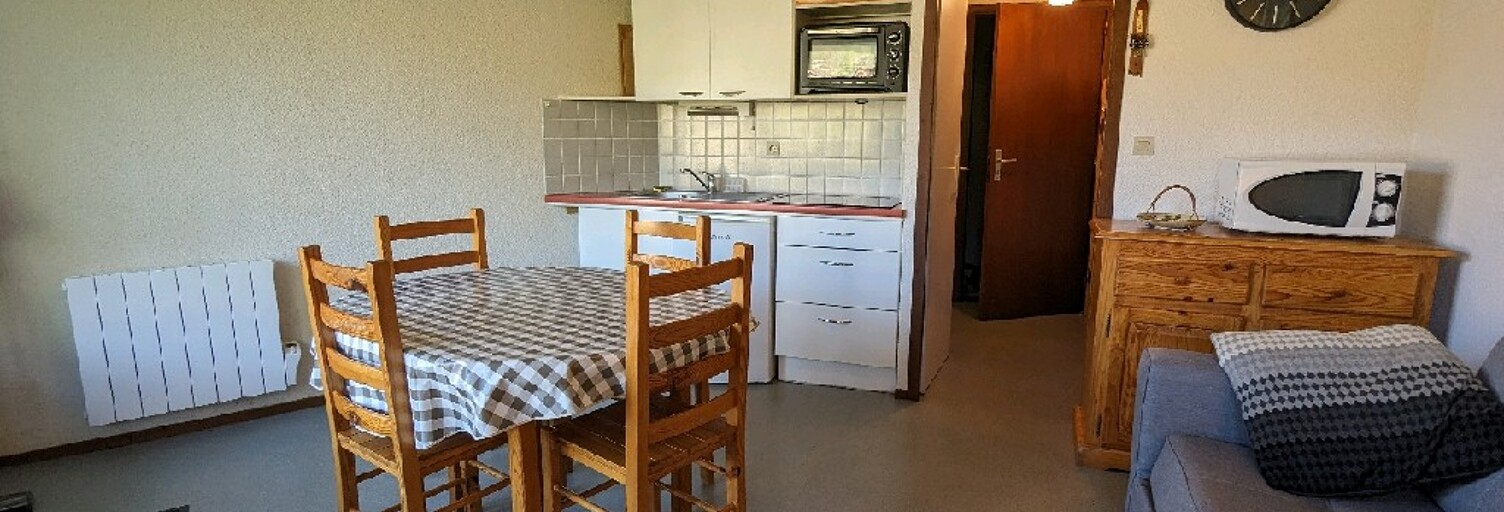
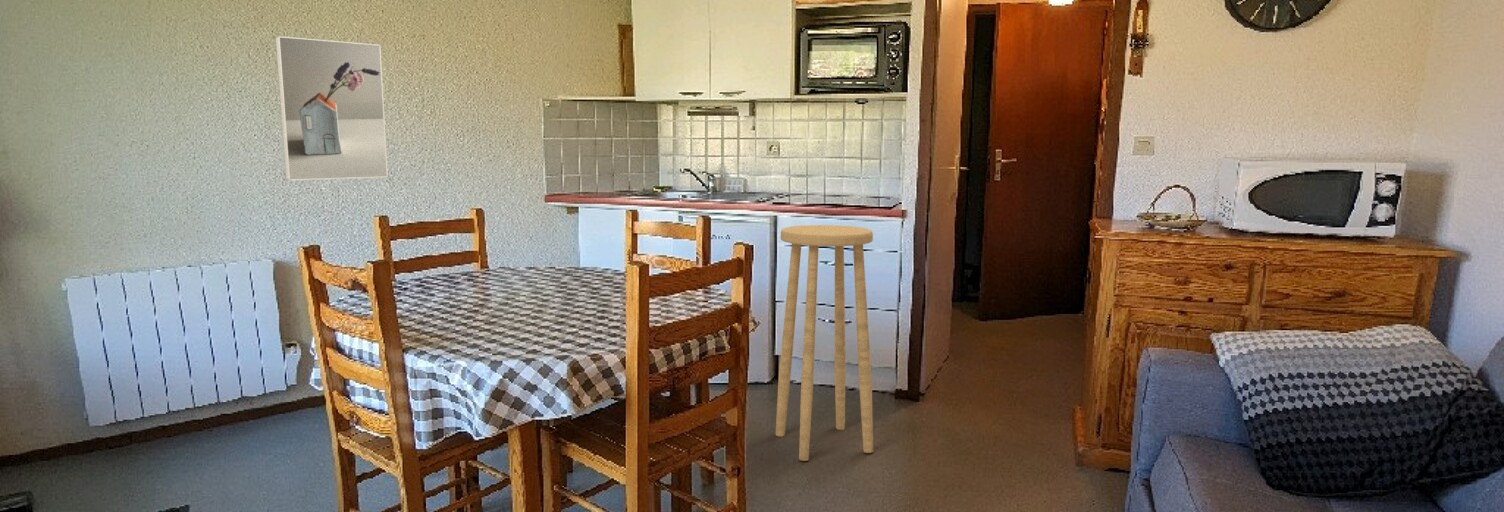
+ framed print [274,35,389,182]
+ stool [774,224,874,462]
